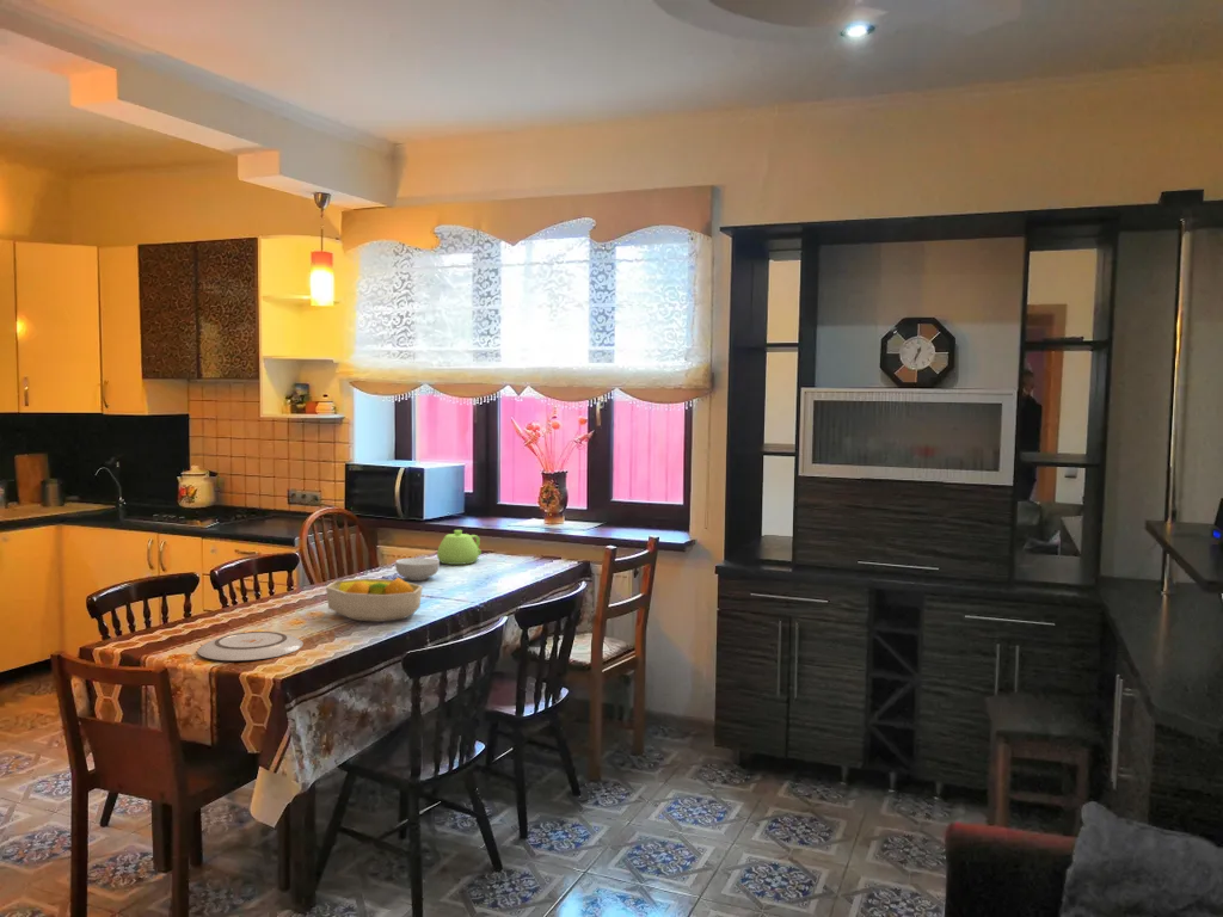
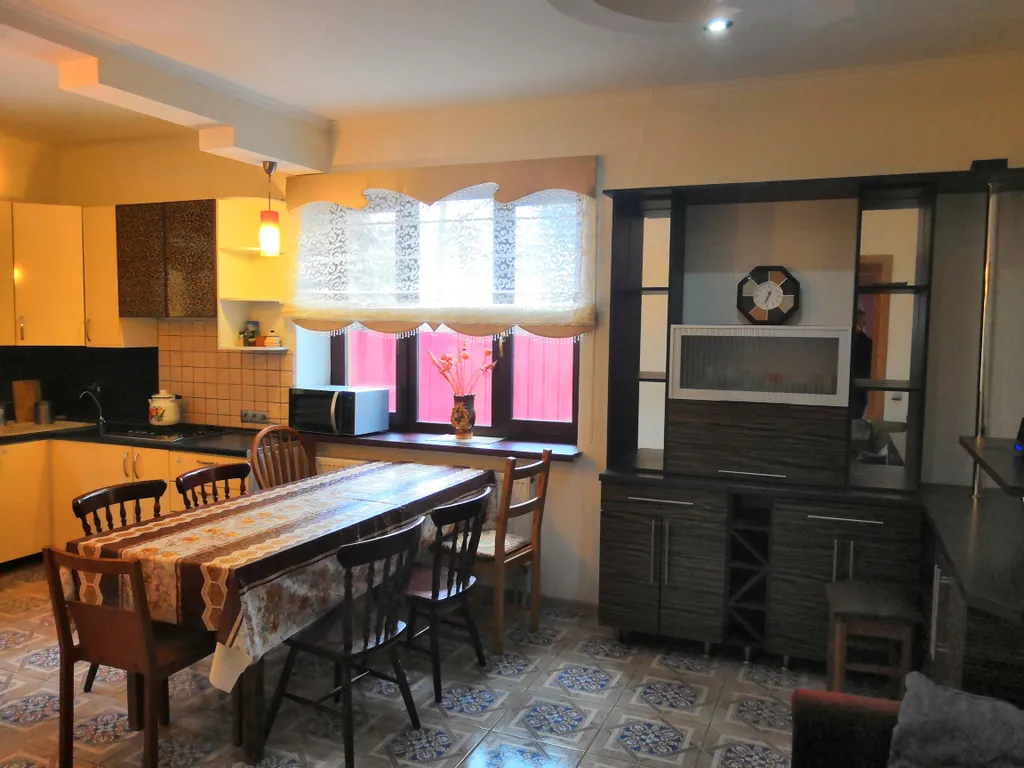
- plate [197,630,305,661]
- cereal bowl [394,556,441,581]
- teapot [436,529,483,566]
- fruit bowl [325,577,424,623]
